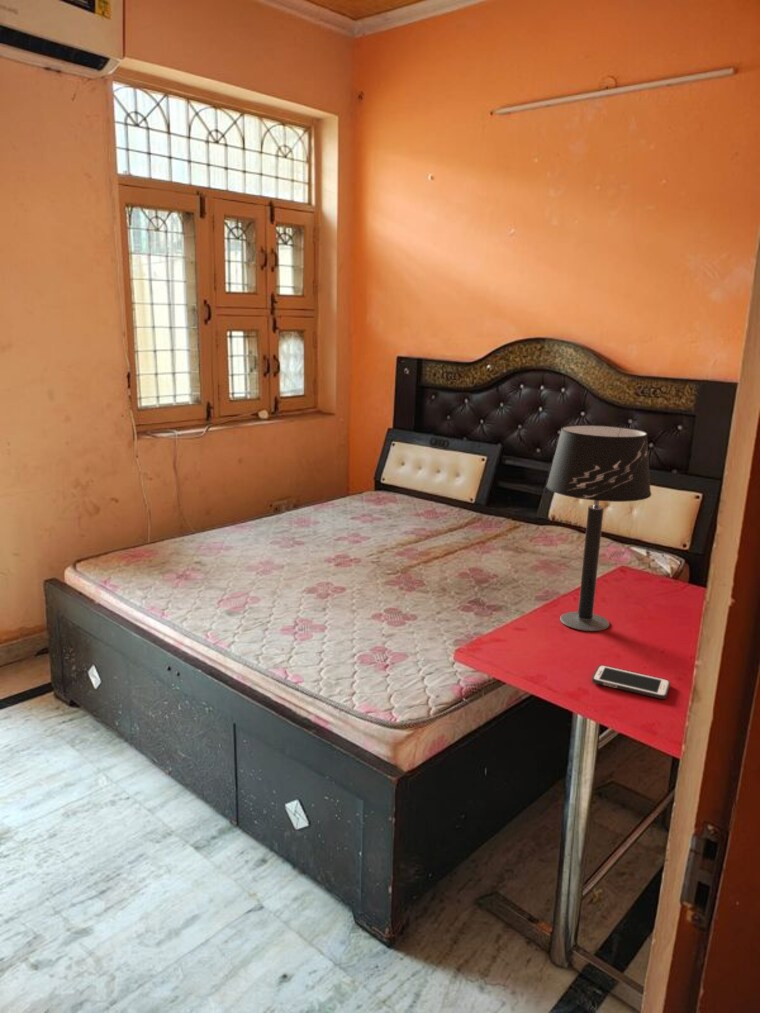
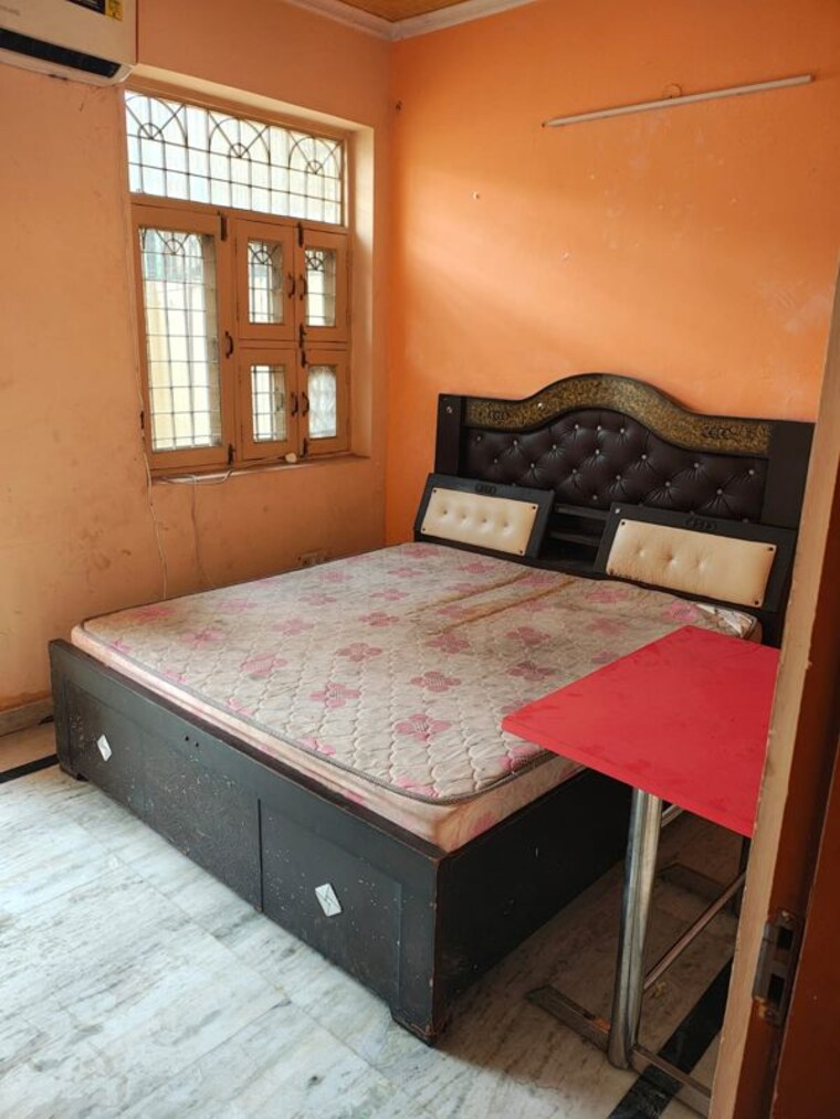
- cell phone [591,664,671,700]
- table lamp [545,424,652,632]
